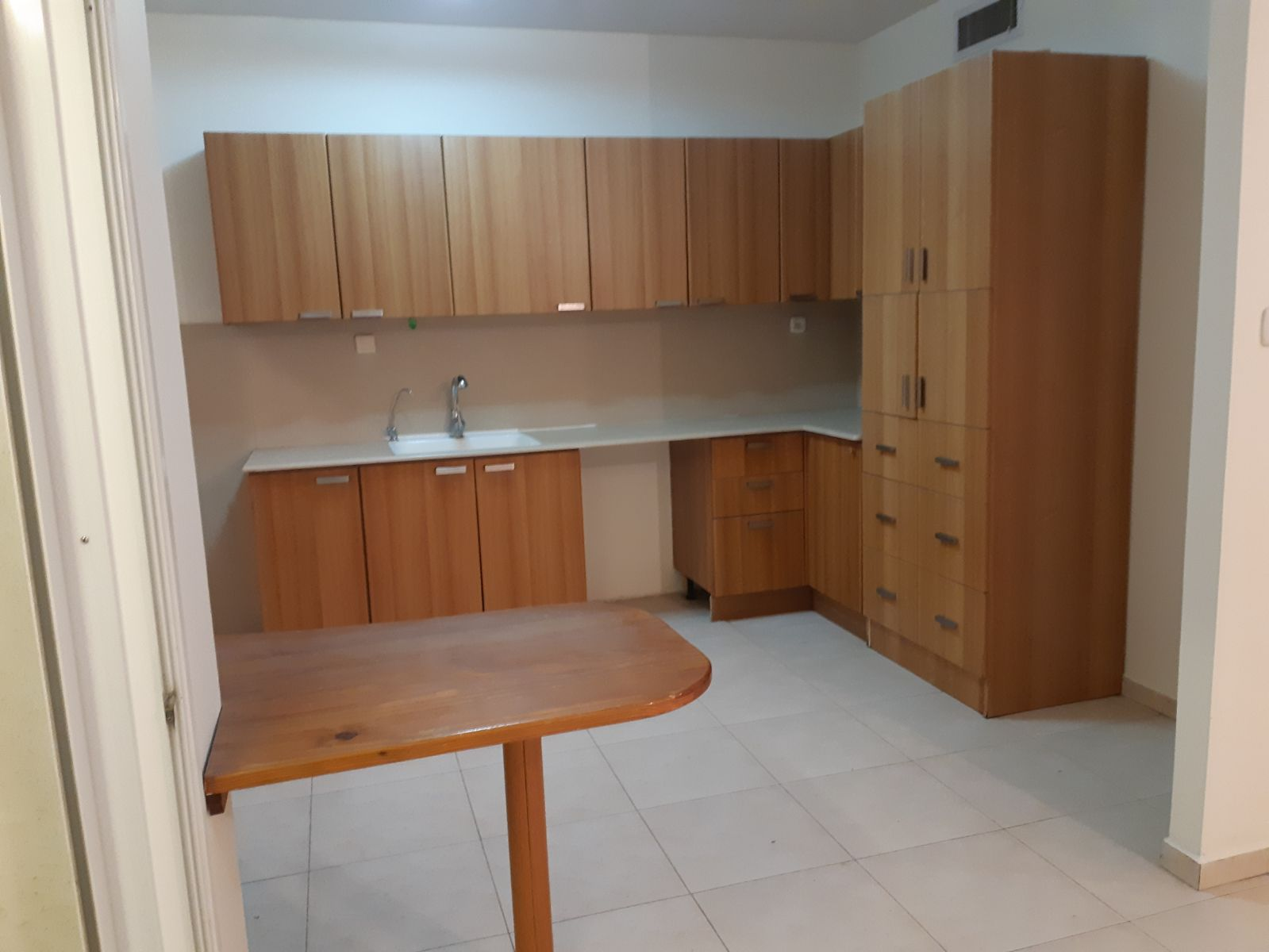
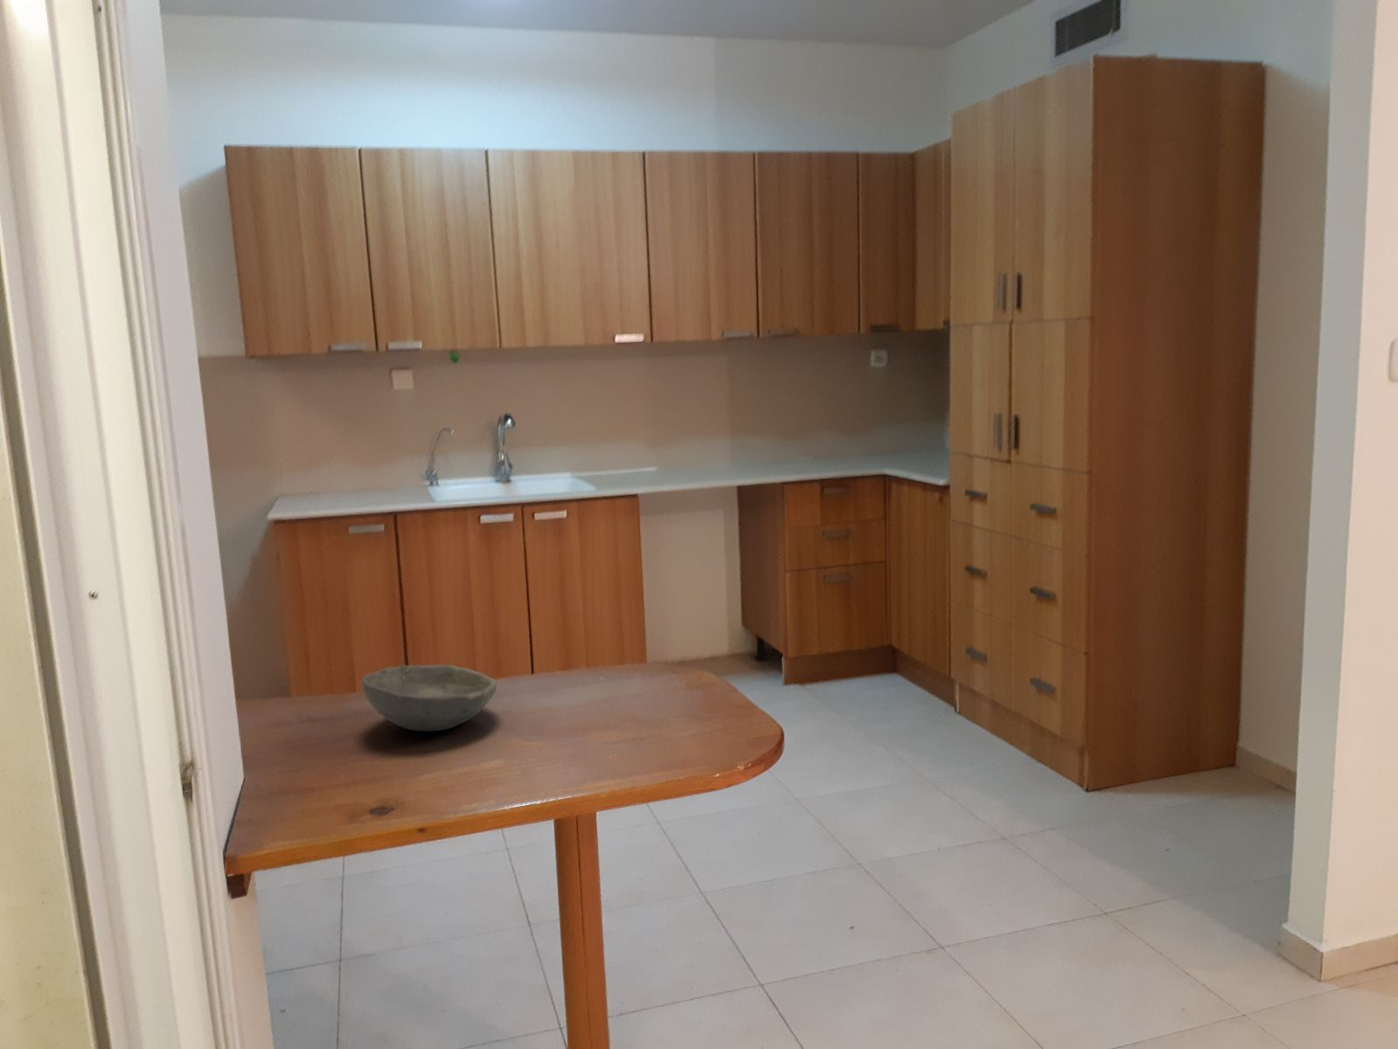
+ bowl [360,664,498,732]
